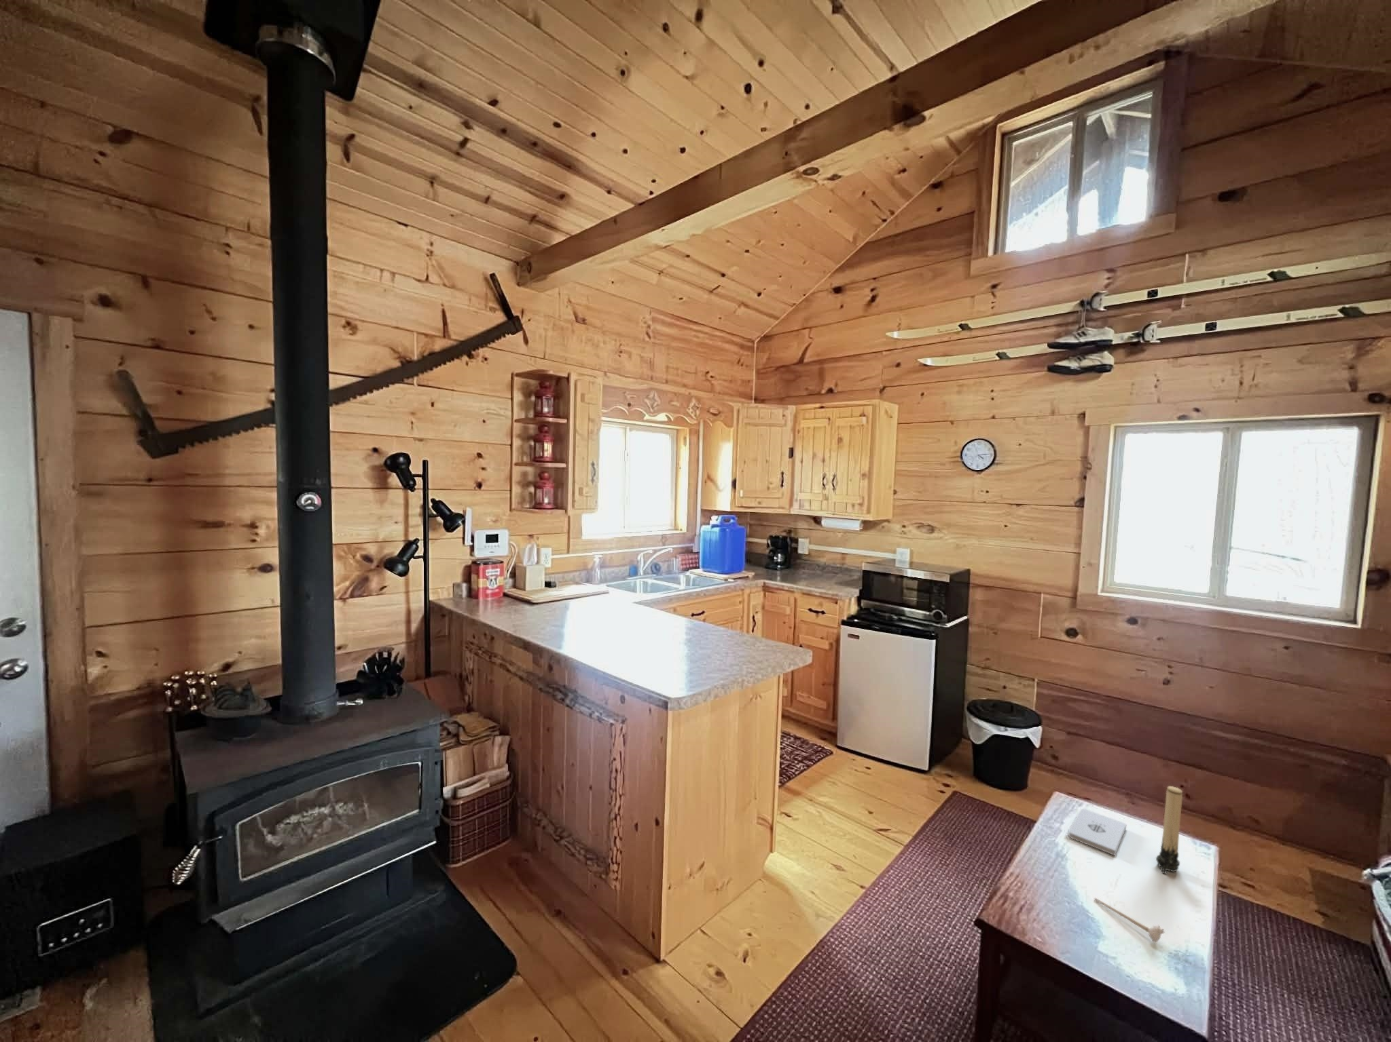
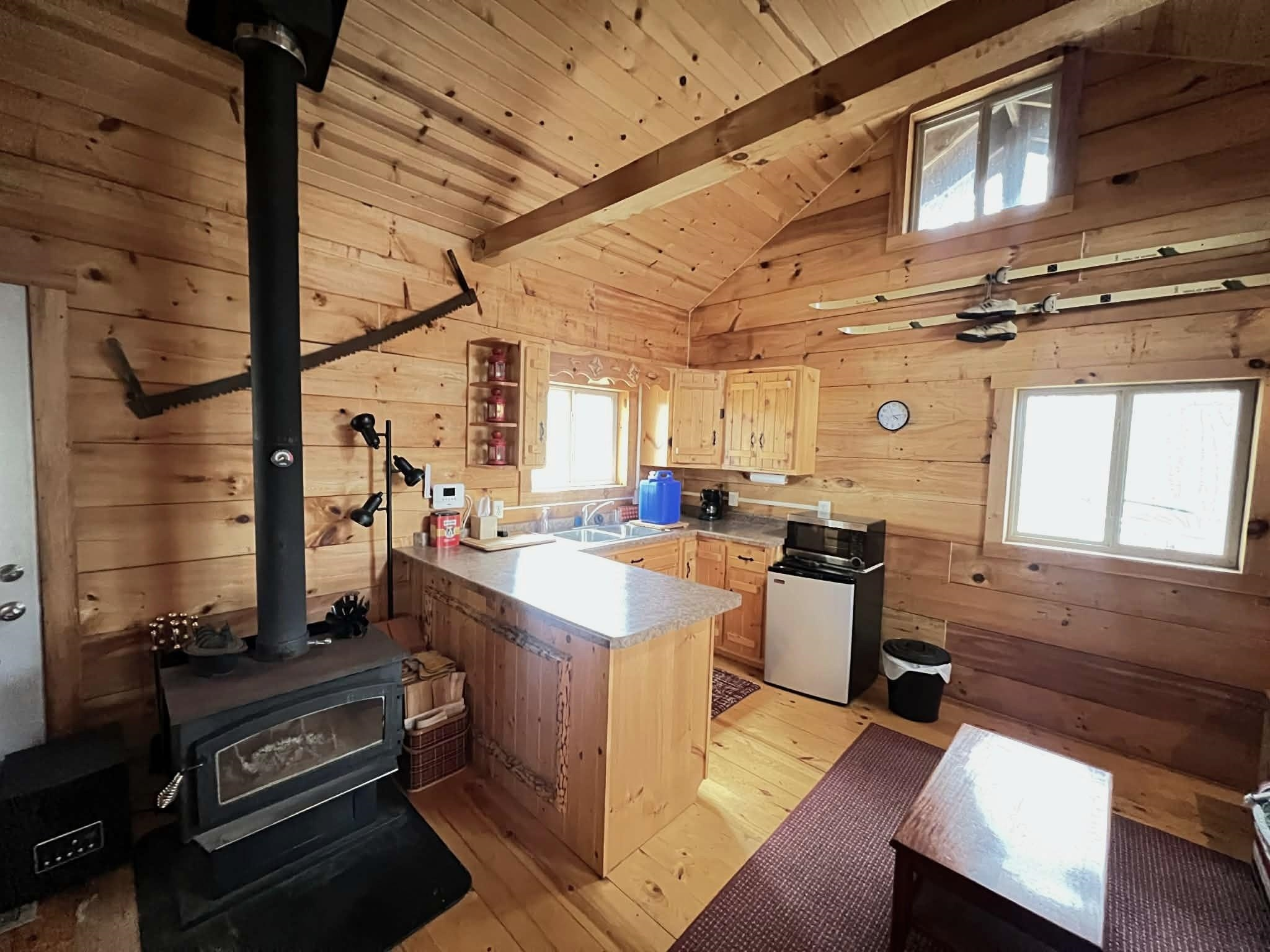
- candle [1156,786,1183,875]
- notepad [1068,808,1127,856]
- pen [1093,898,1165,945]
